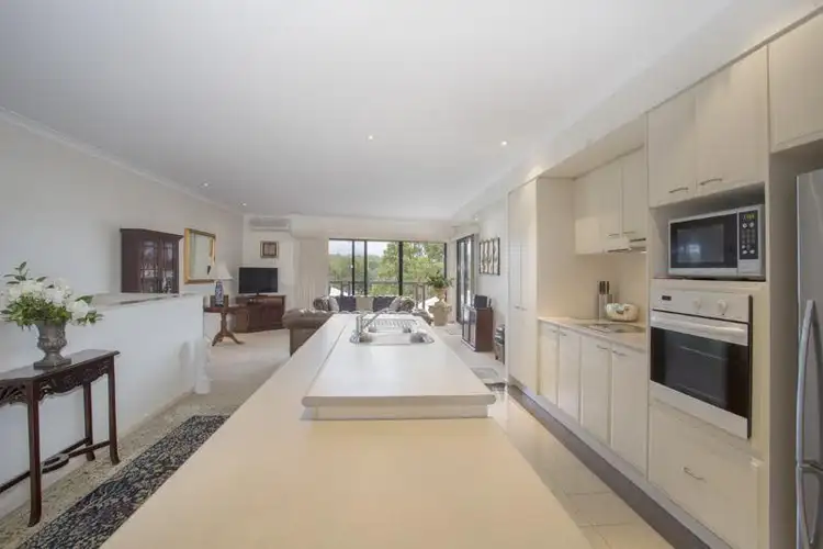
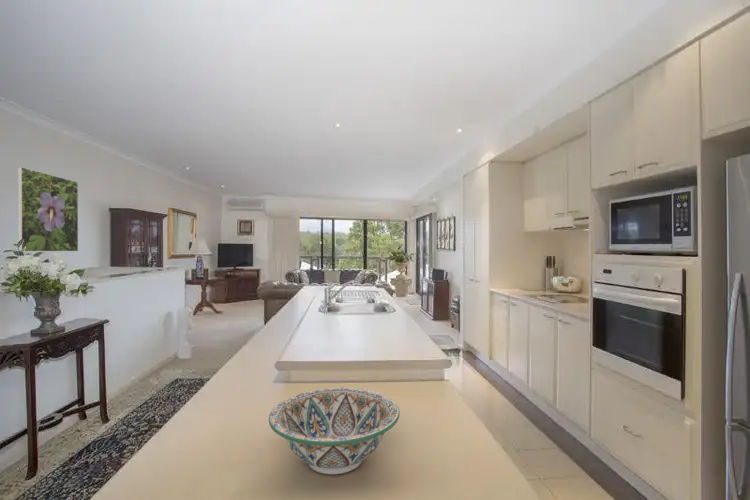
+ decorative bowl [268,386,401,475]
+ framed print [17,166,79,252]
